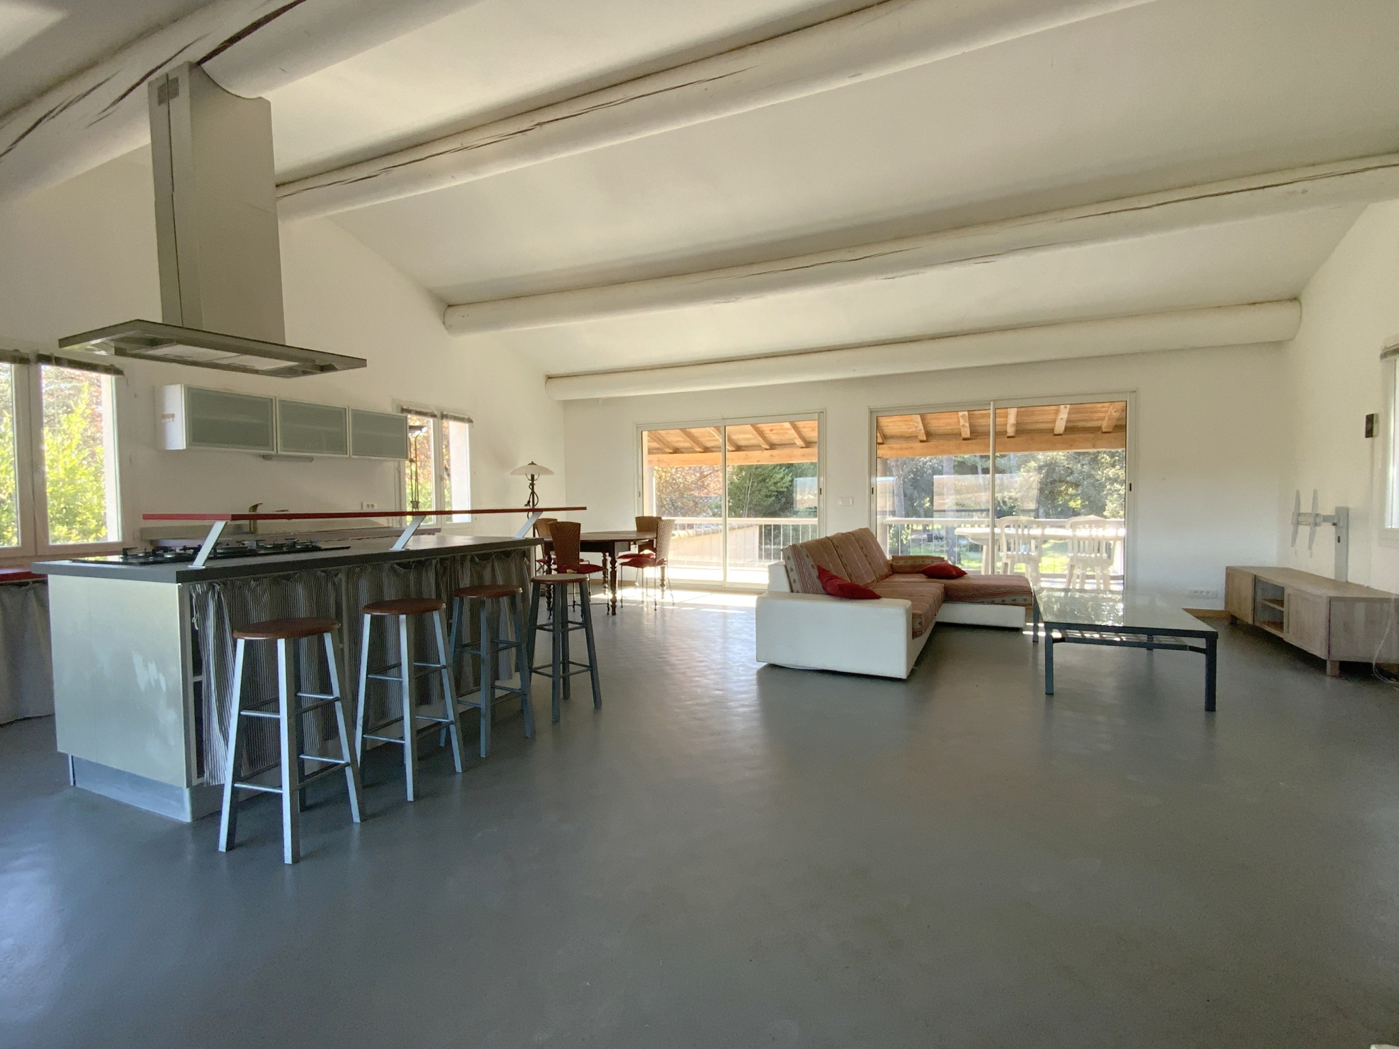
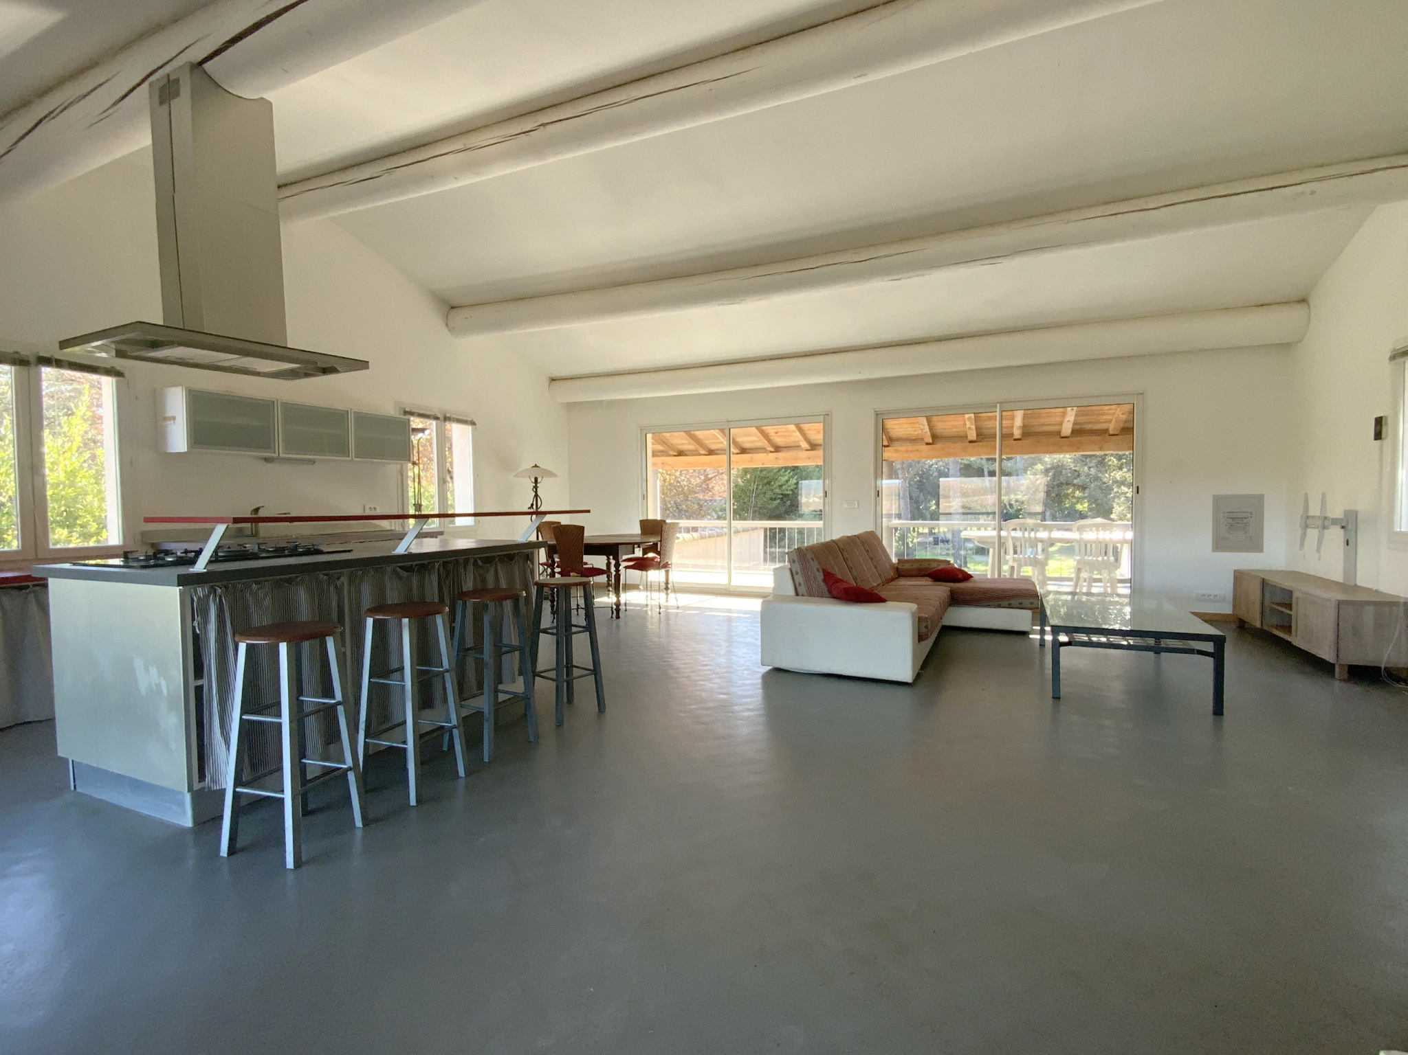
+ wall art [1212,493,1265,554]
